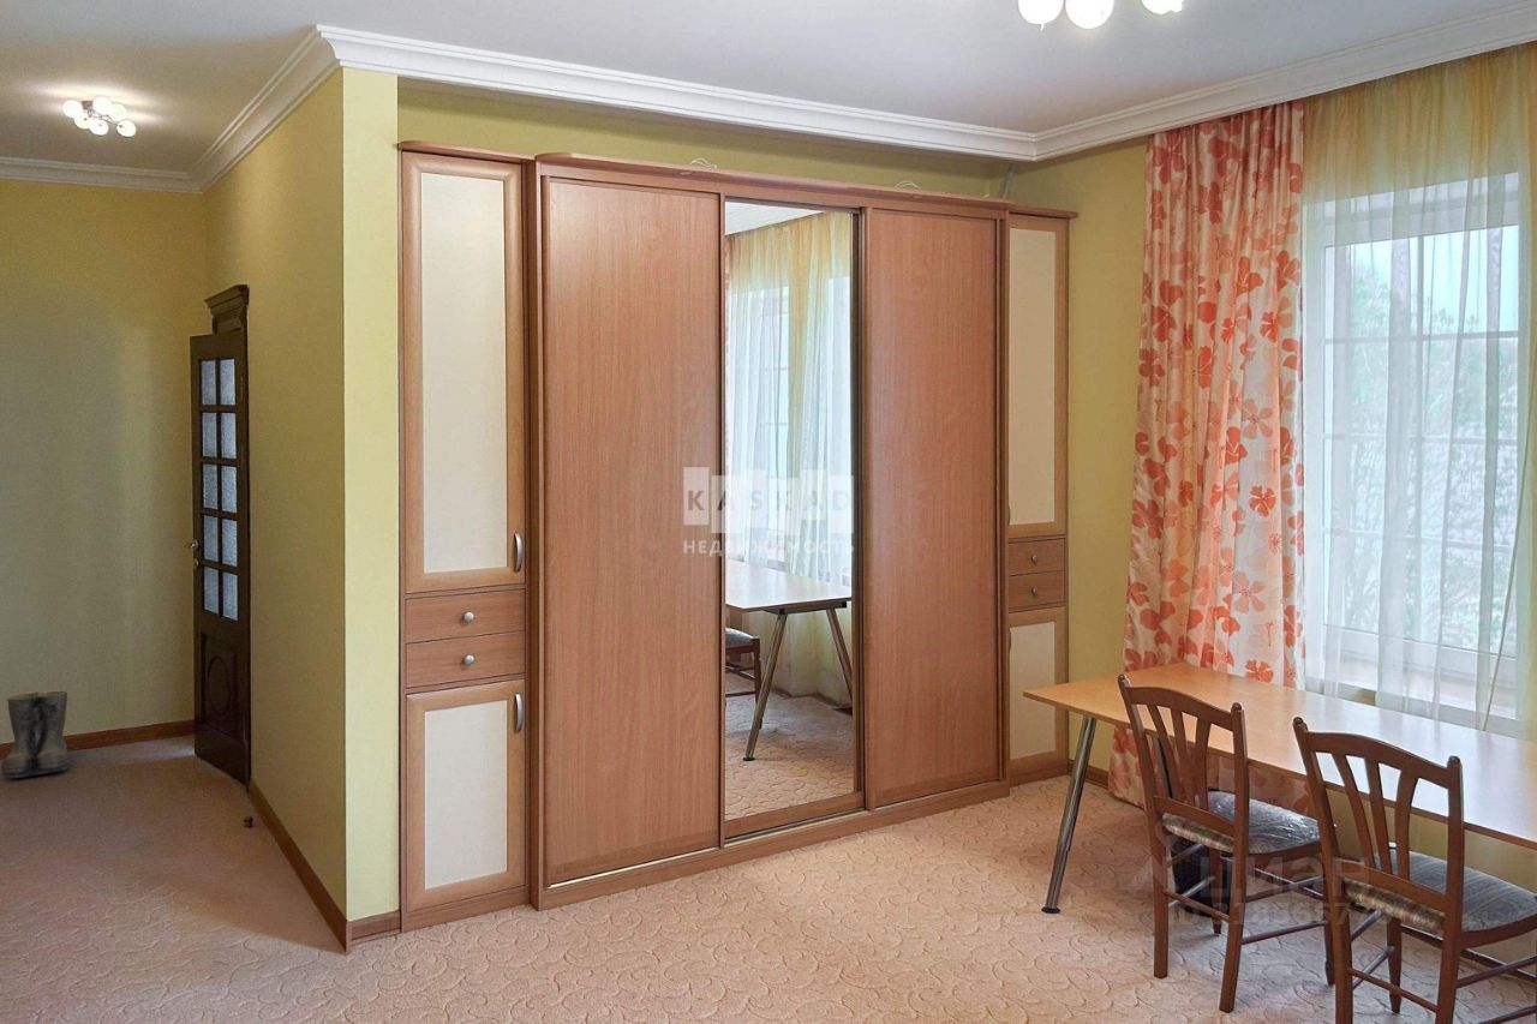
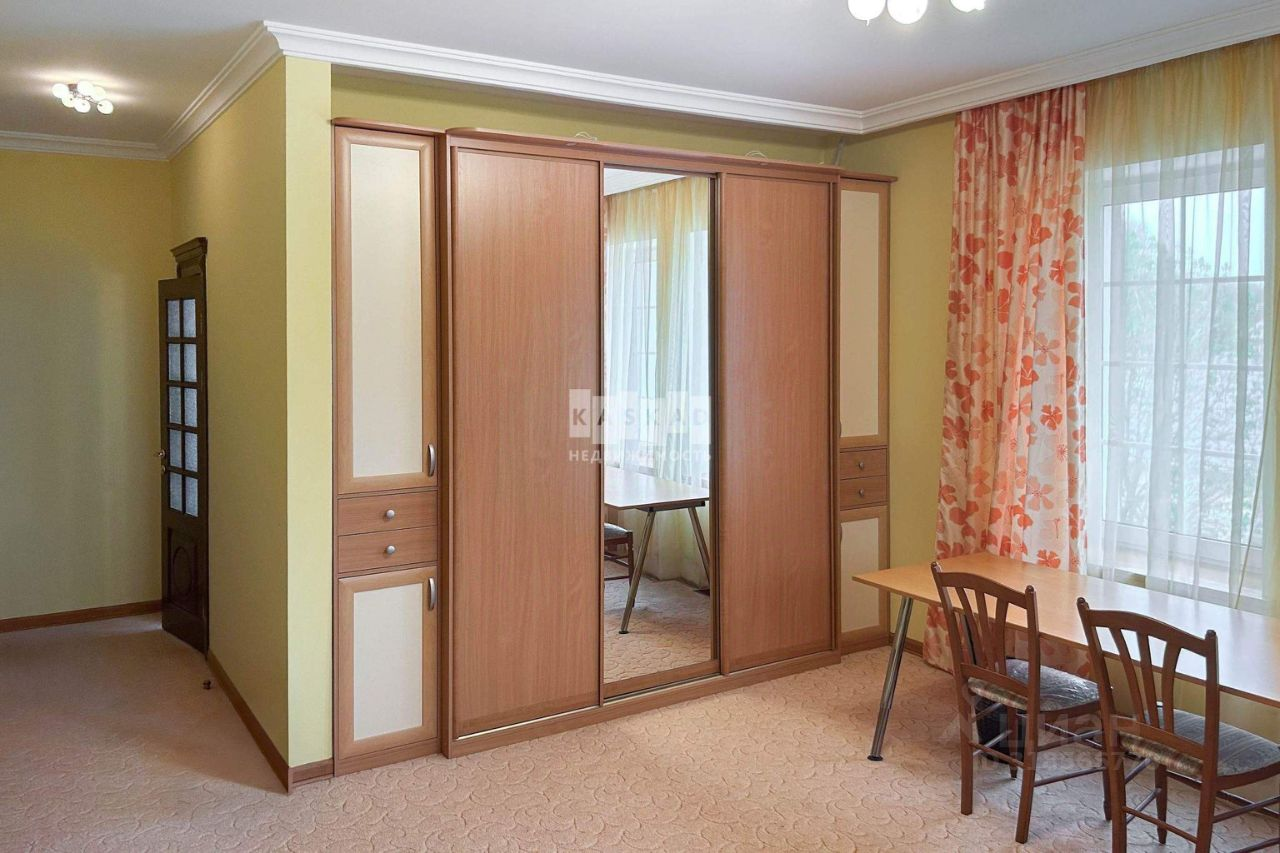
- boots [0,689,71,779]
